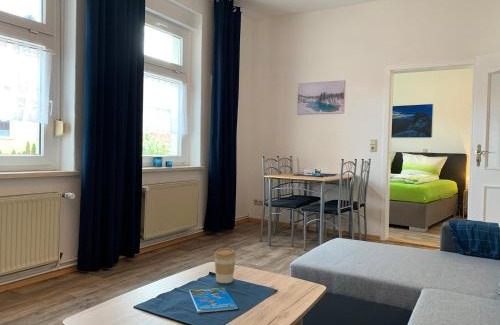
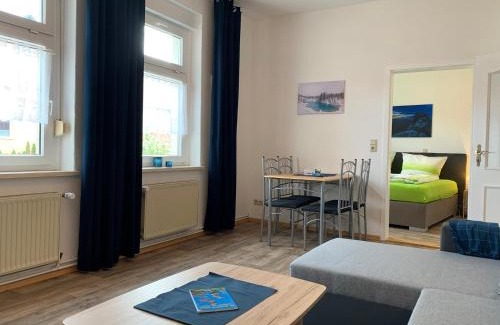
- coffee cup [213,247,237,284]
